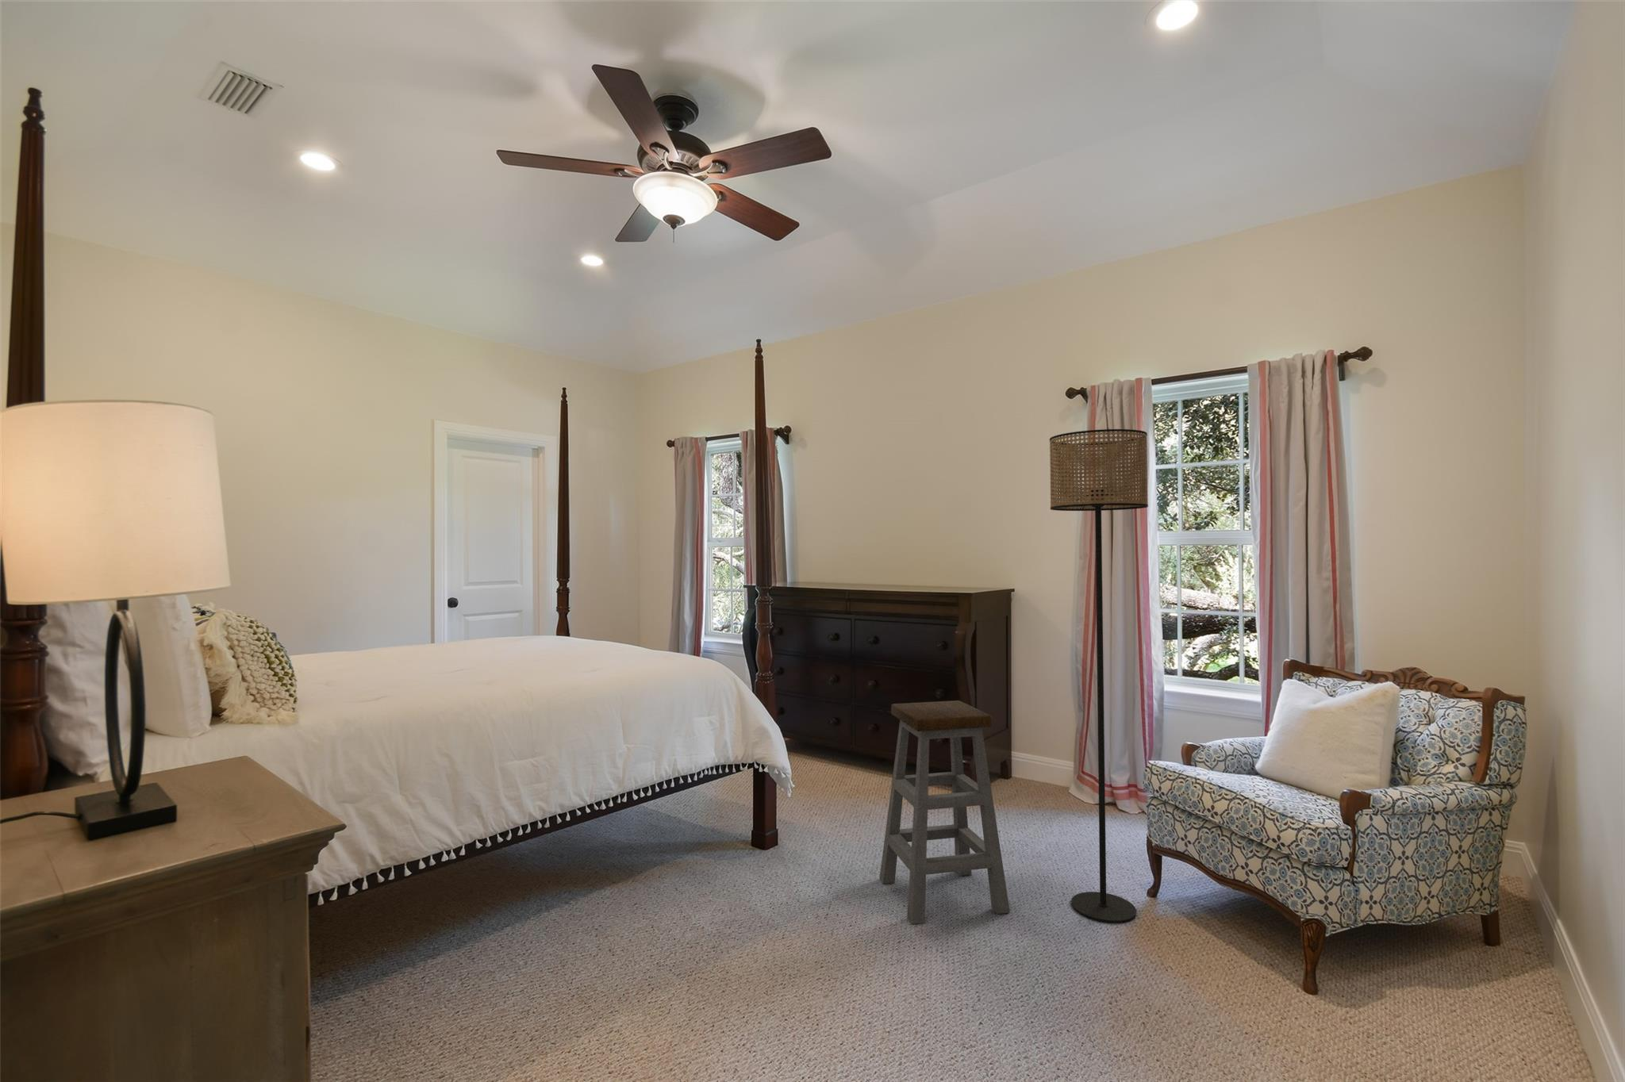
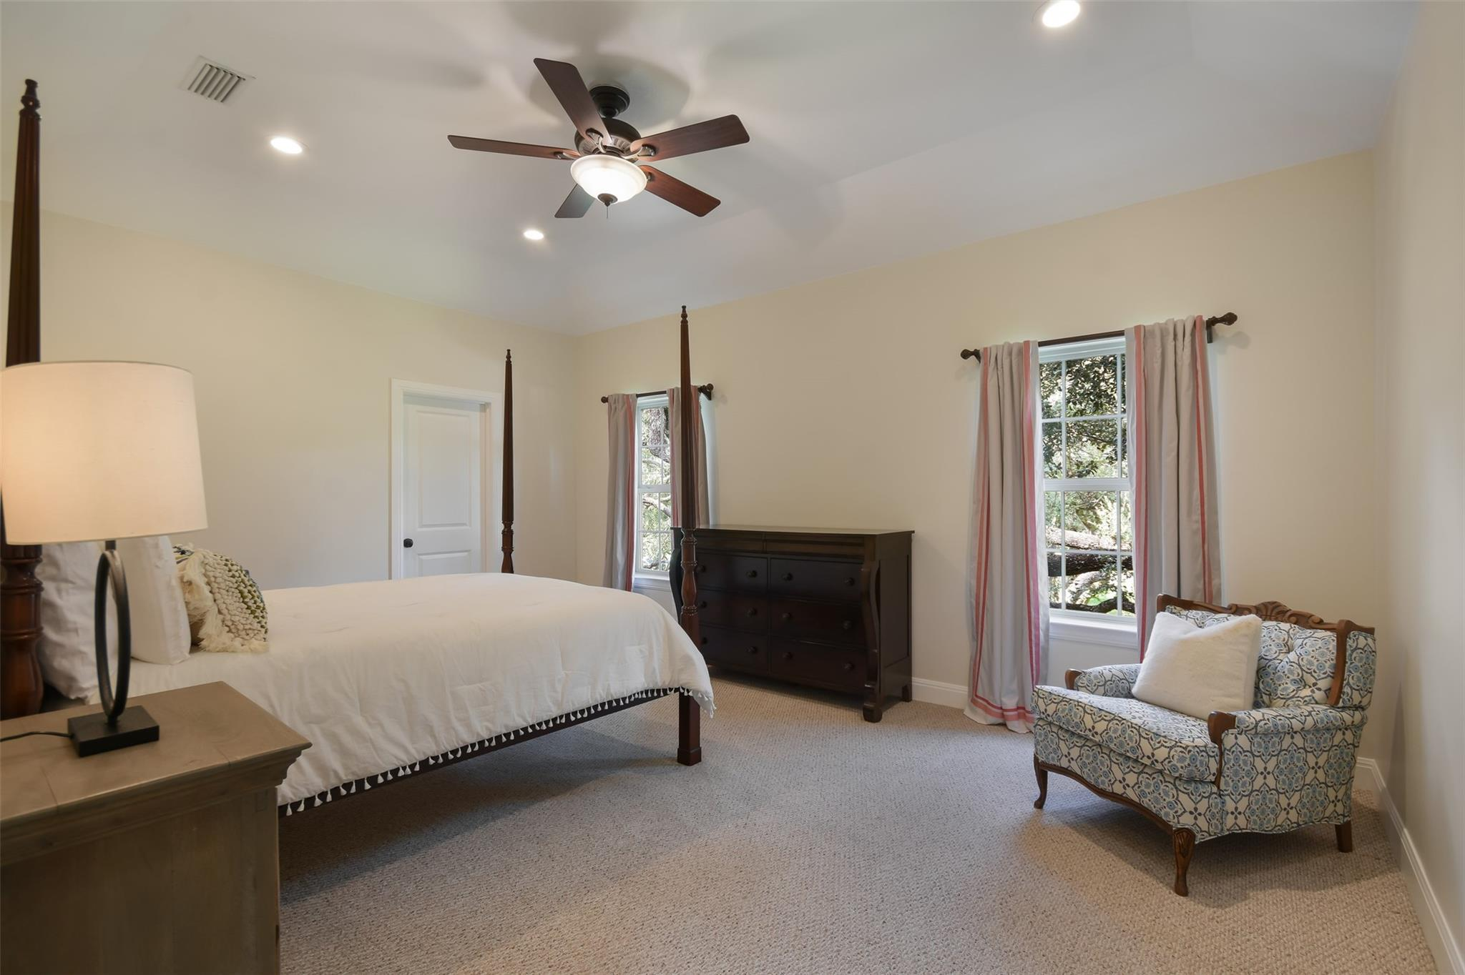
- floor lamp [1049,429,1149,924]
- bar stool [879,699,1010,925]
